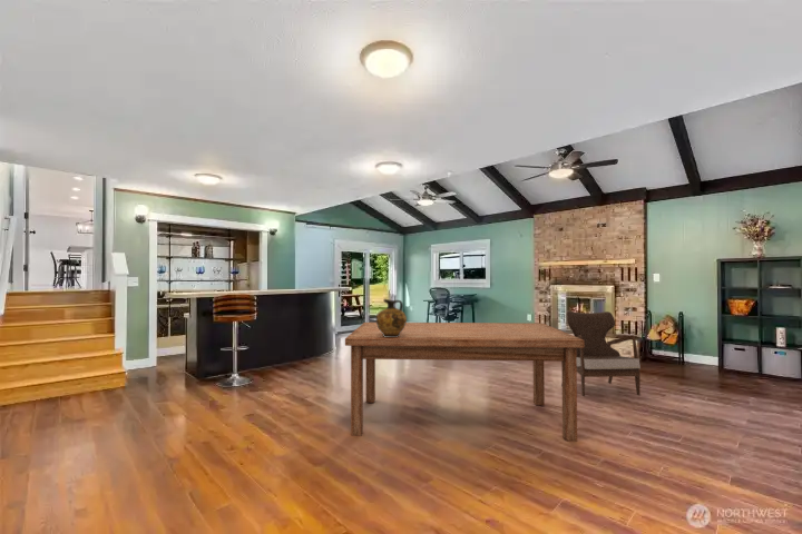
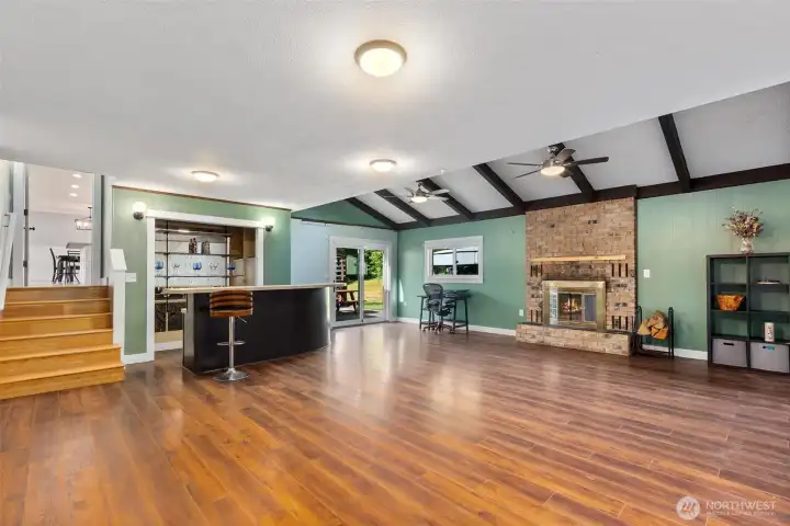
- armchair [566,309,642,397]
- dining table [344,322,584,443]
- ceramic jug [375,298,408,337]
